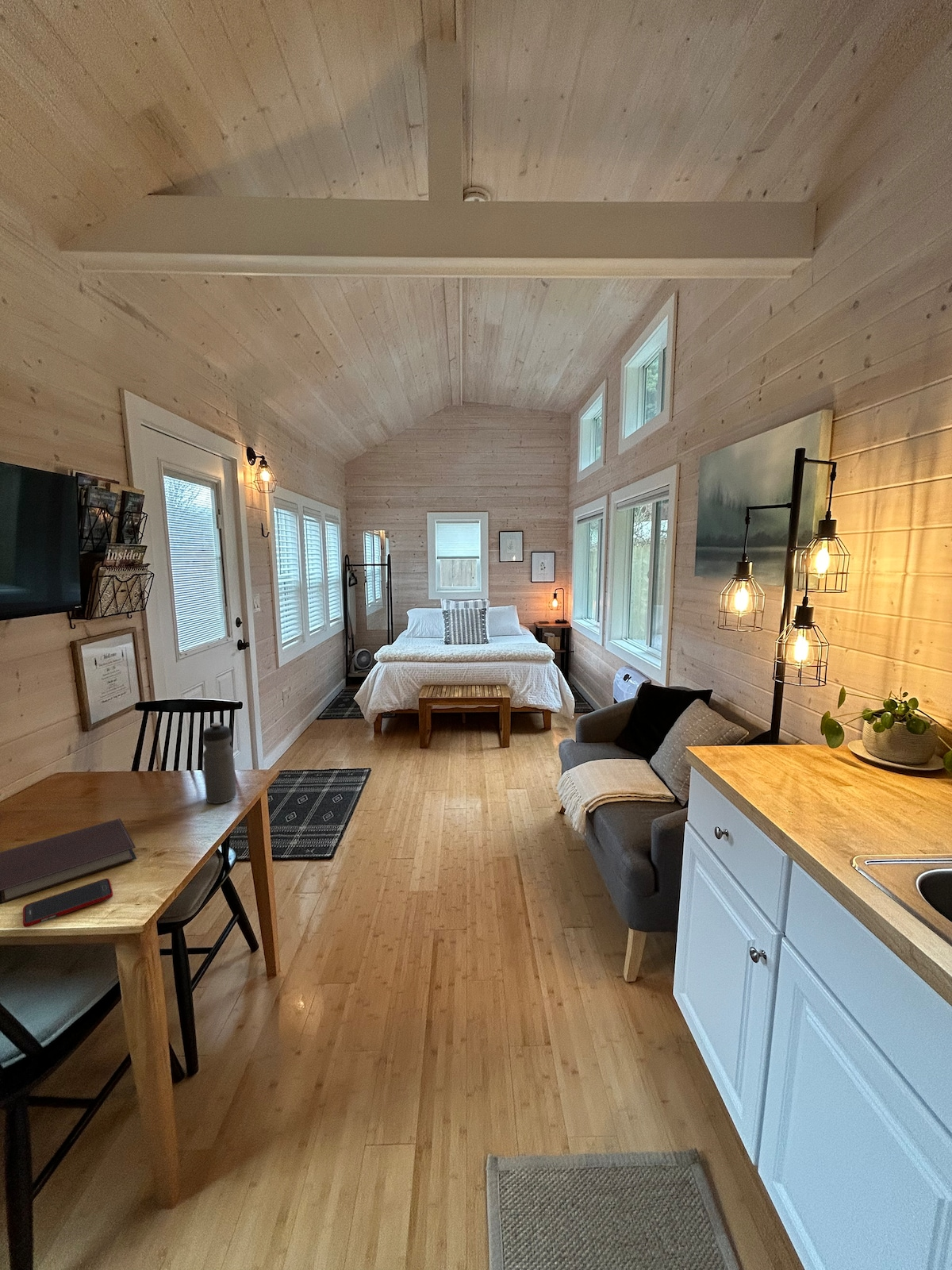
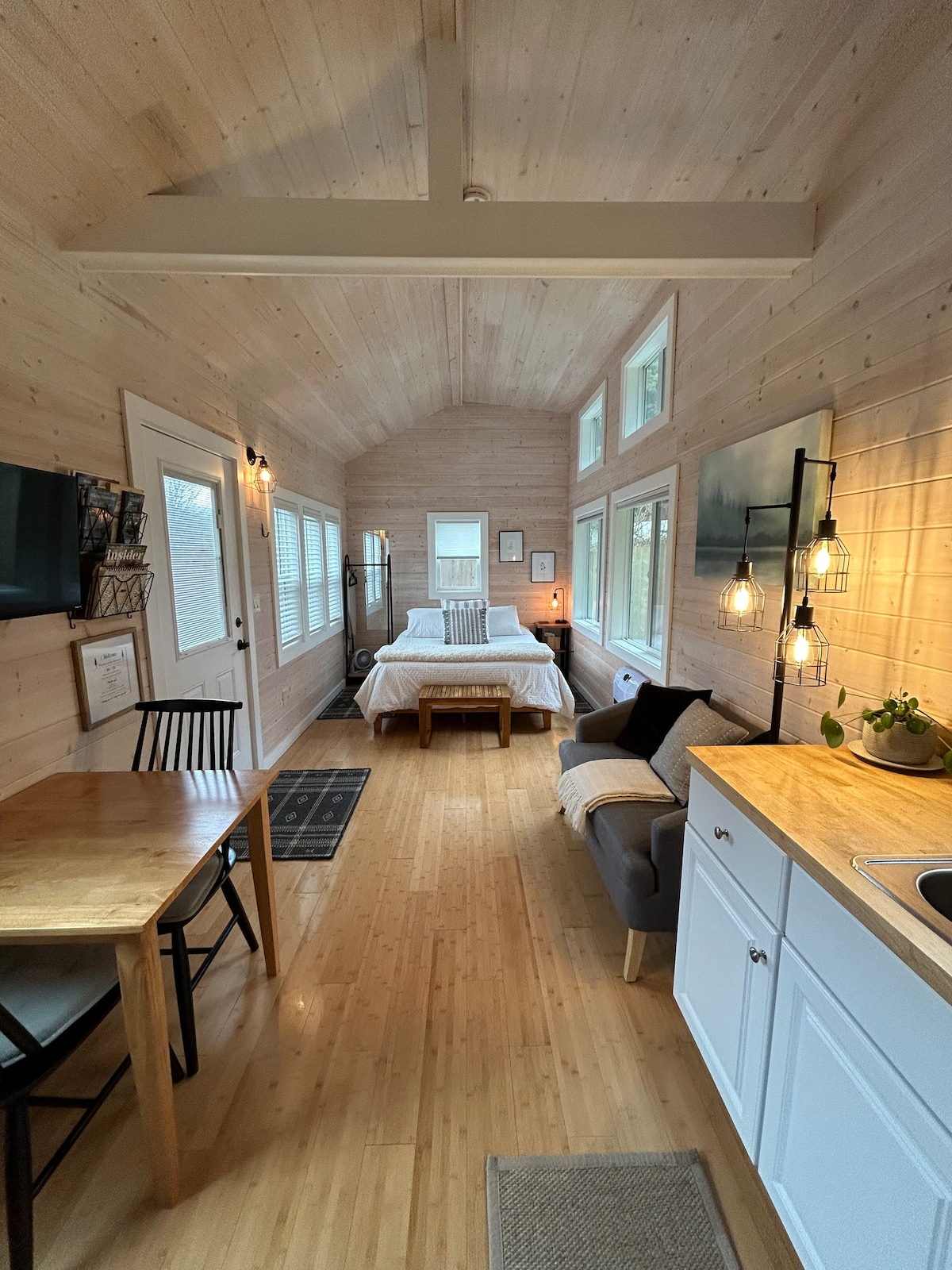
- notebook [0,818,137,905]
- cell phone [22,878,113,928]
- water bottle [202,722,237,805]
